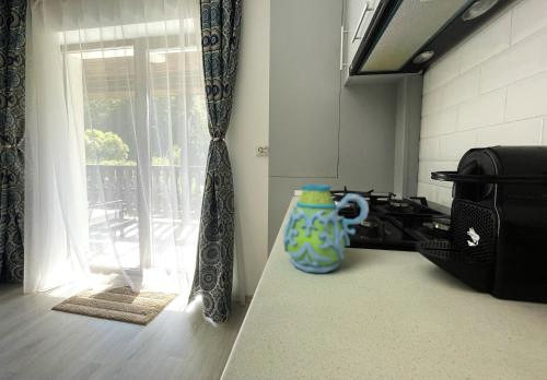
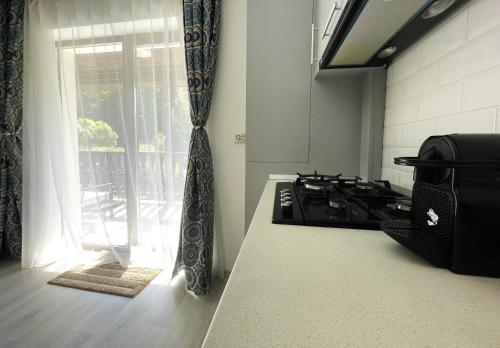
- mug [282,183,370,274]
